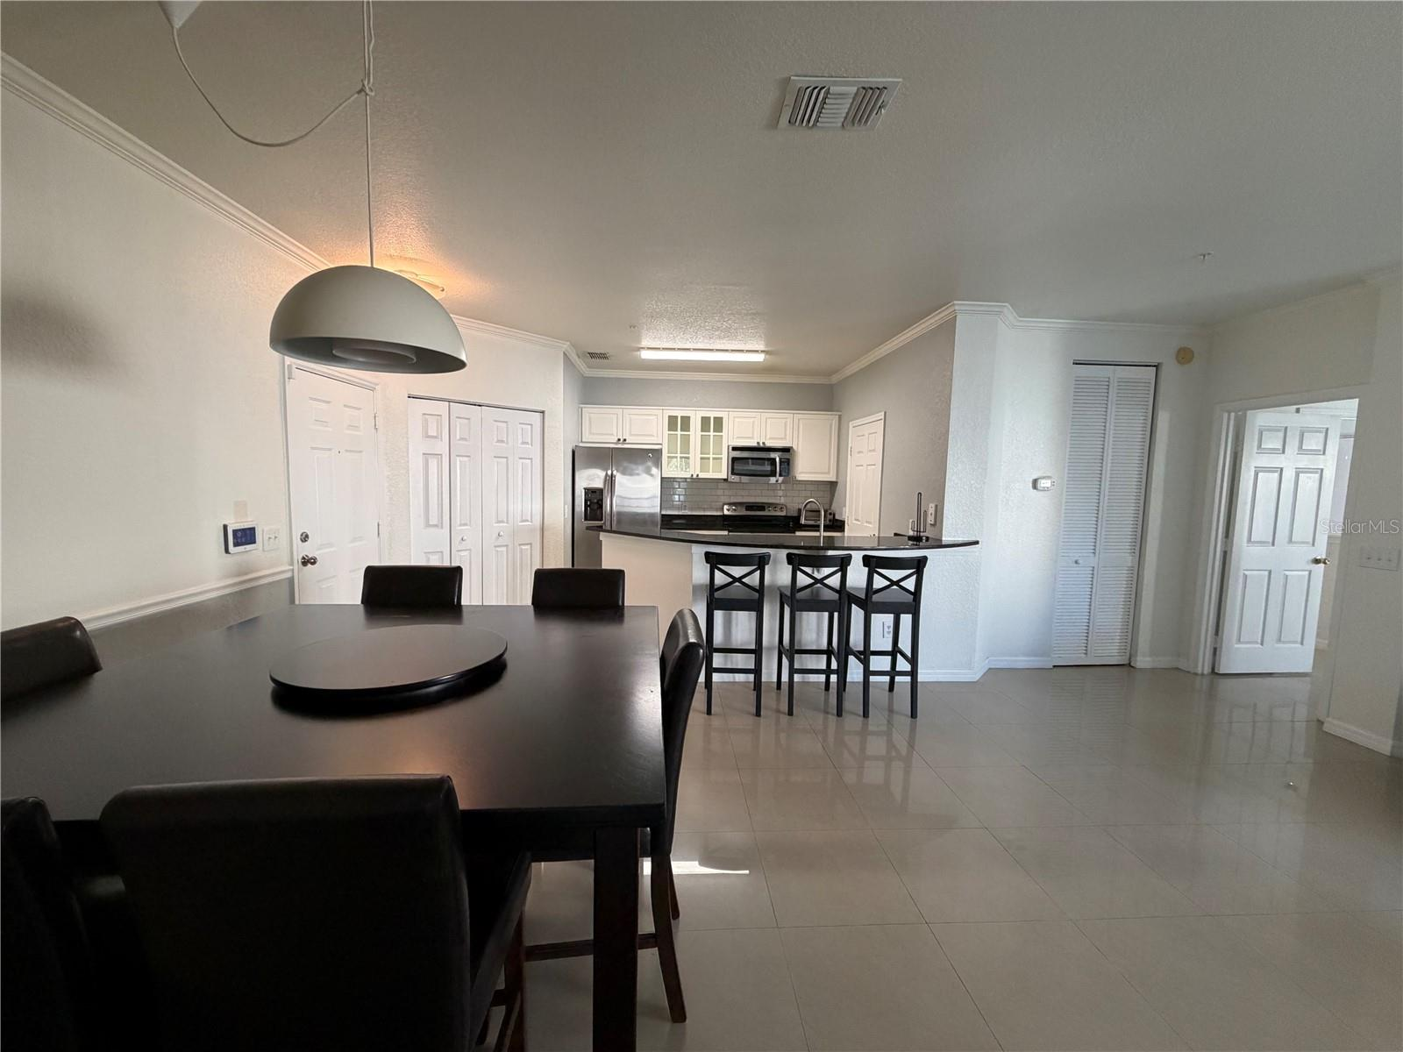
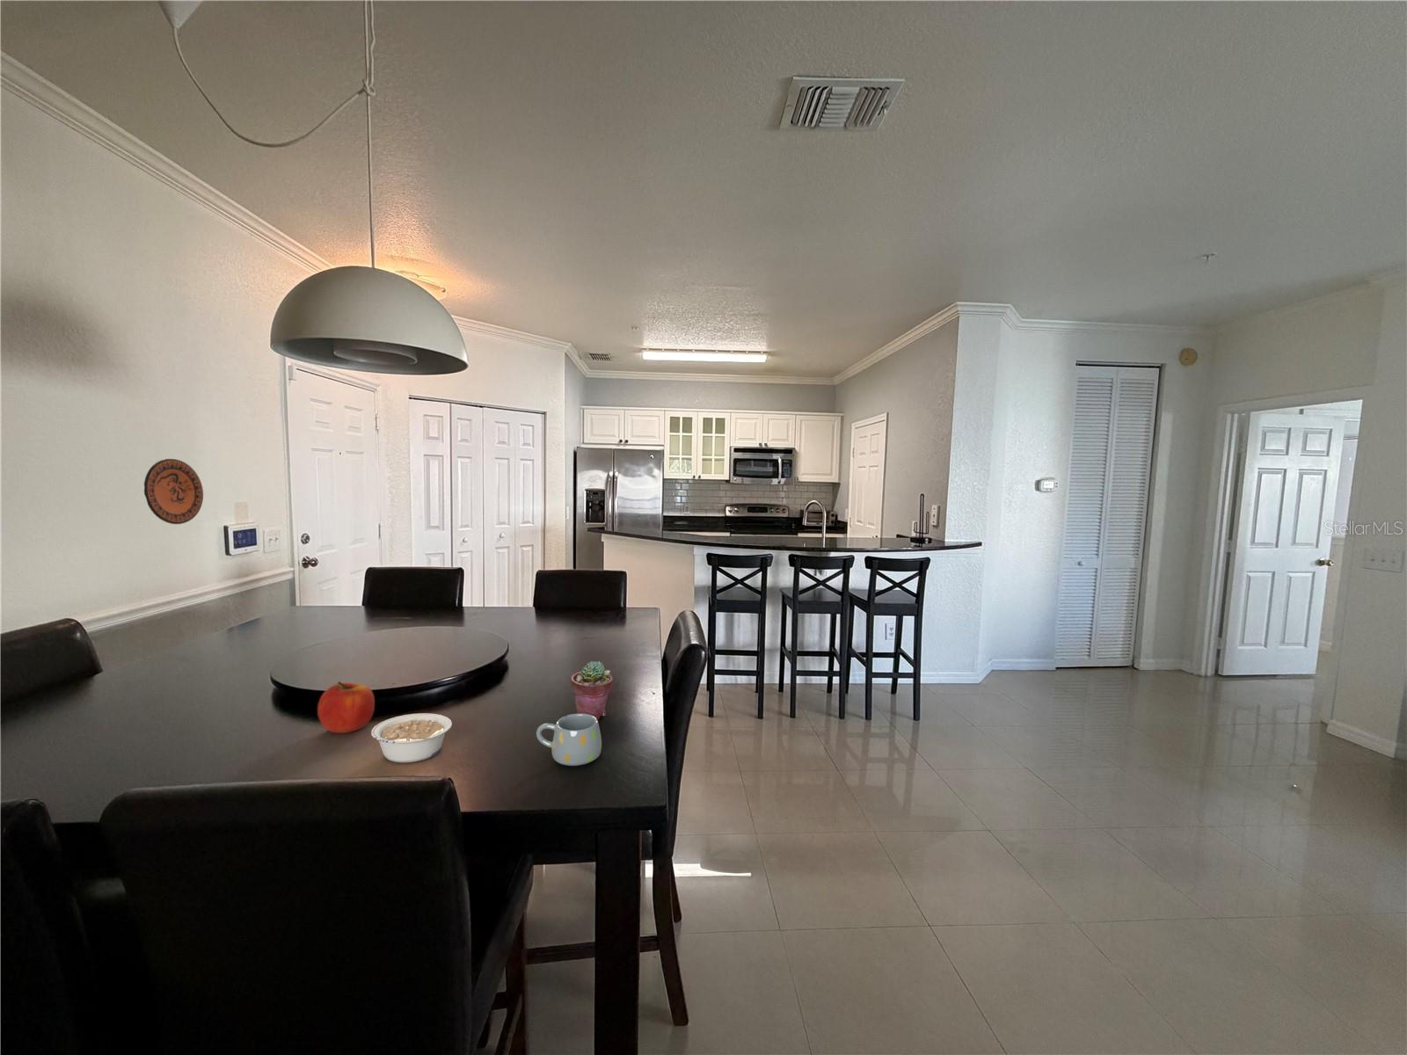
+ potted succulent [569,660,614,720]
+ decorative plate [143,458,204,525]
+ legume [370,713,453,764]
+ apple [317,680,376,734]
+ mug [535,713,603,767]
